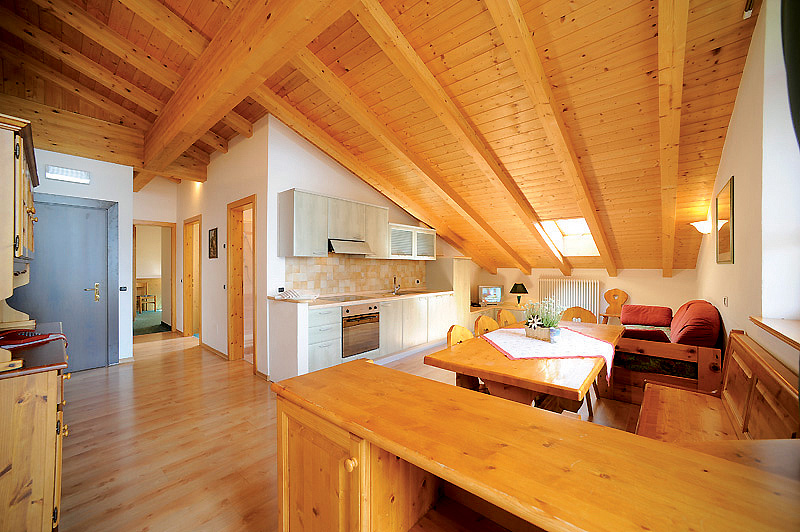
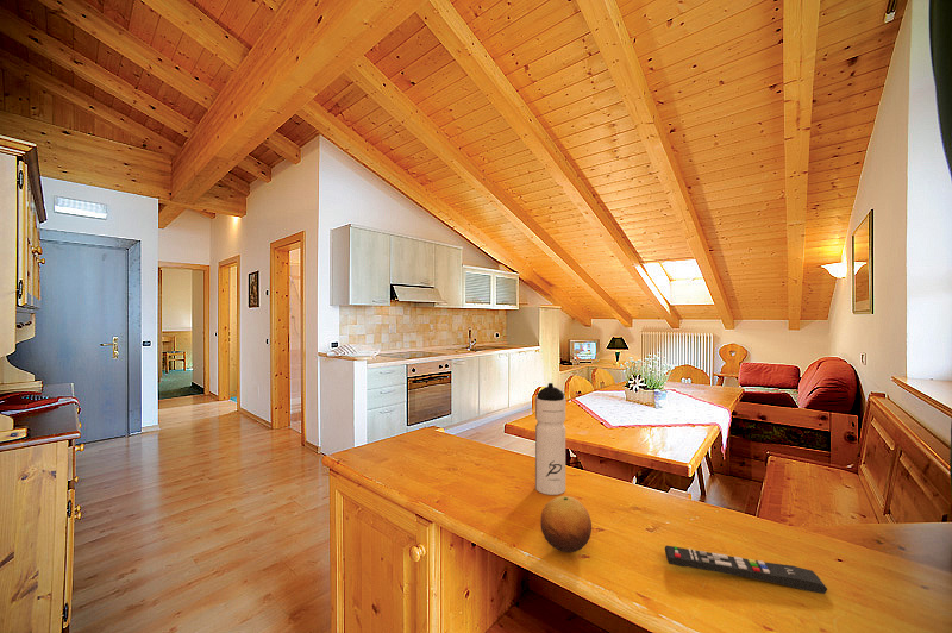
+ remote control [664,544,828,595]
+ fruit [539,495,593,553]
+ water bottle [534,382,566,496]
